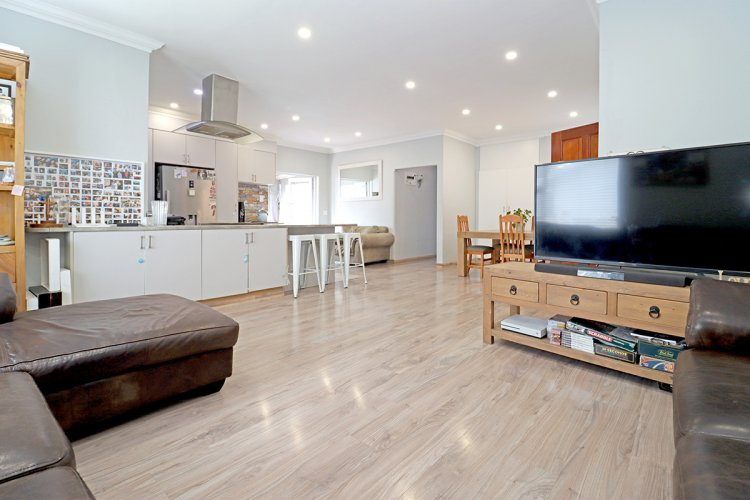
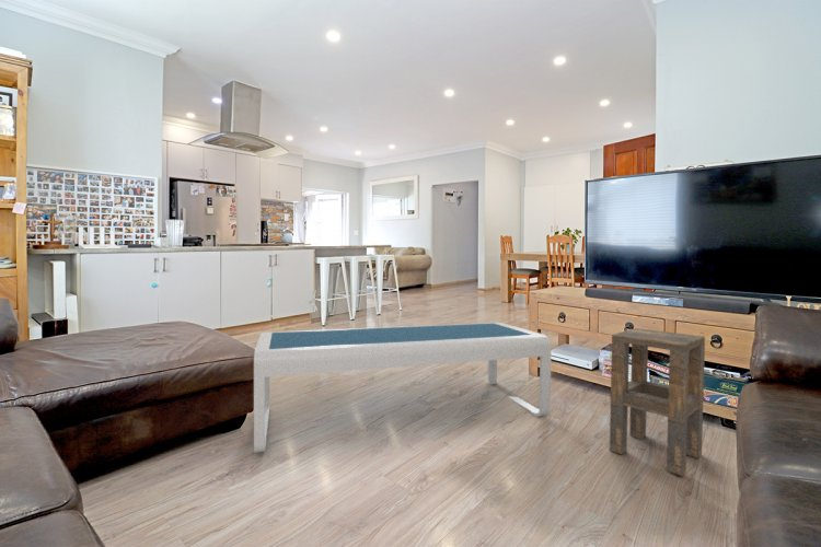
+ side table [609,327,706,477]
+ coffee table [253,322,553,454]
